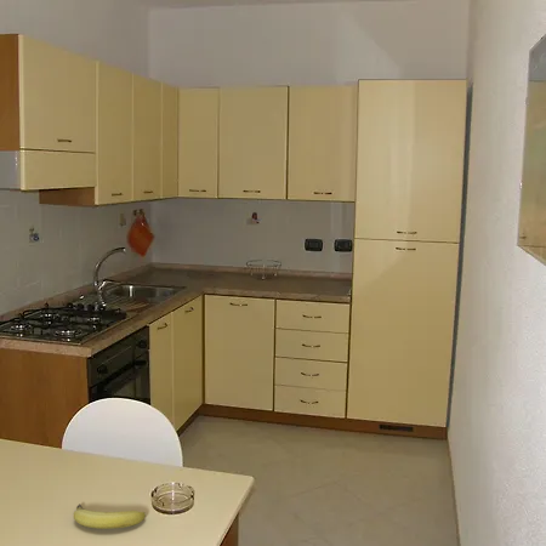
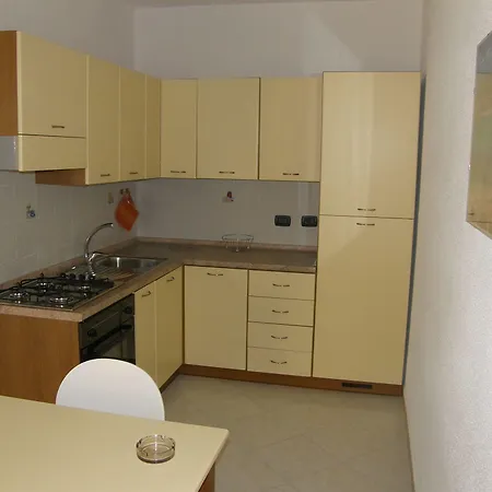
- fruit [73,504,147,530]
